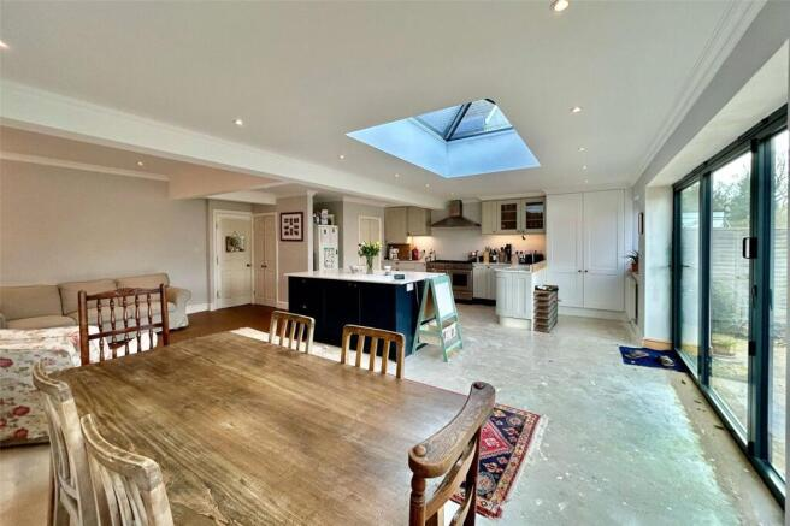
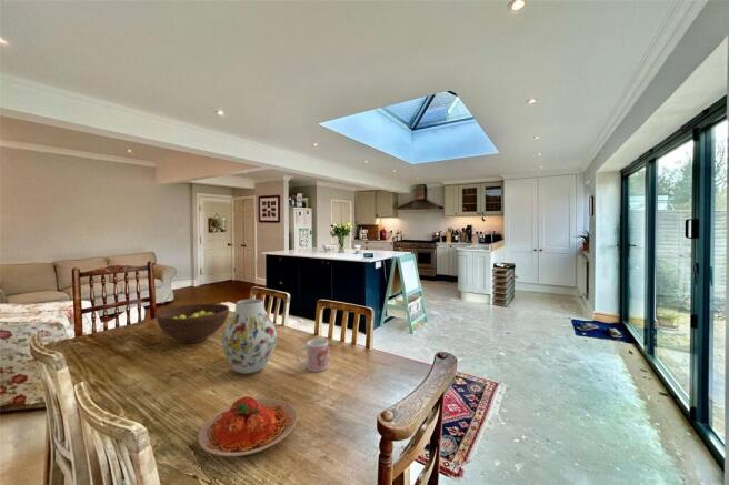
+ fruit bowl [156,303,230,344]
+ vase [221,297,278,375]
+ plate [197,395,299,457]
+ mug [294,337,329,373]
